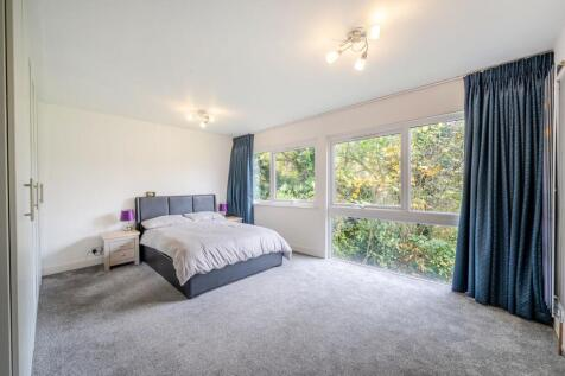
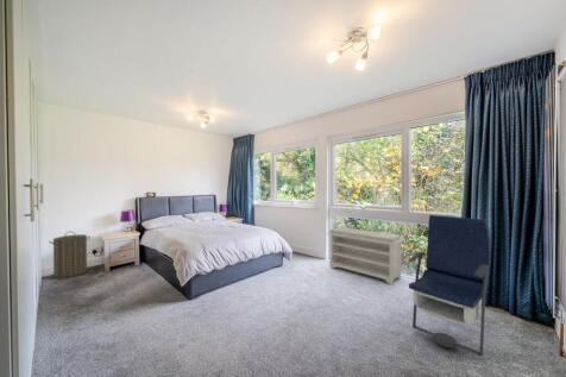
+ bench [327,226,405,287]
+ laundry hamper [48,231,92,279]
+ armchair [407,214,491,358]
